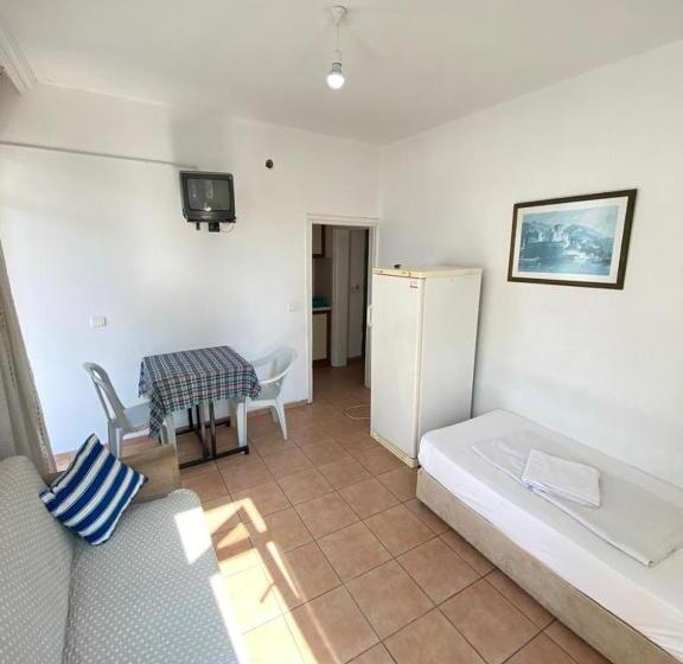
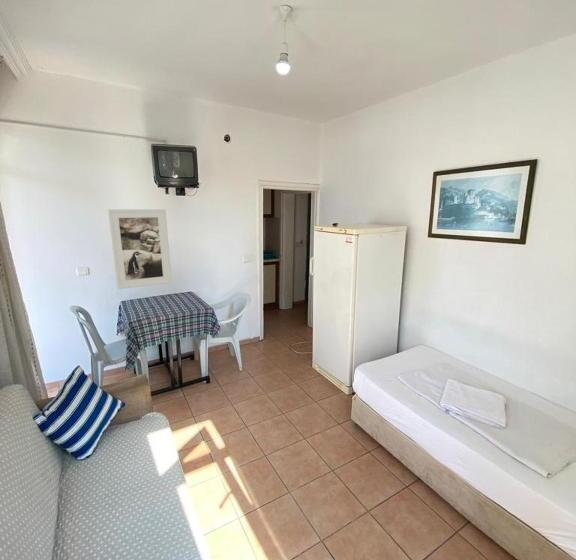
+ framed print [107,208,173,290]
